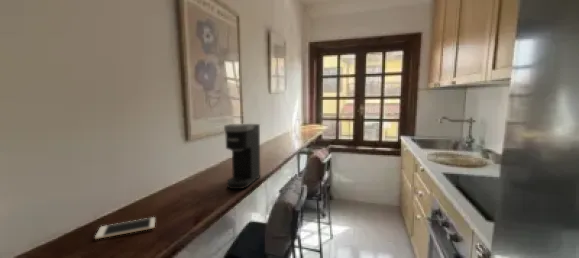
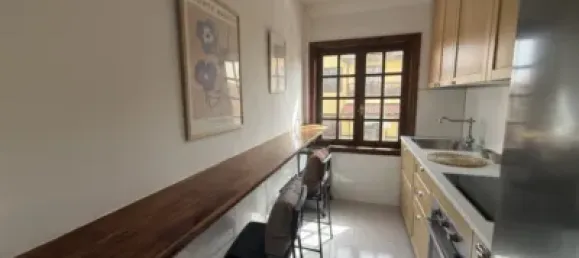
- coffee maker [223,123,261,190]
- cell phone [94,216,156,240]
